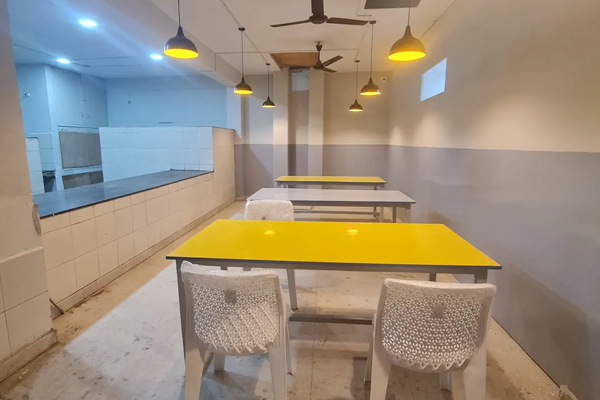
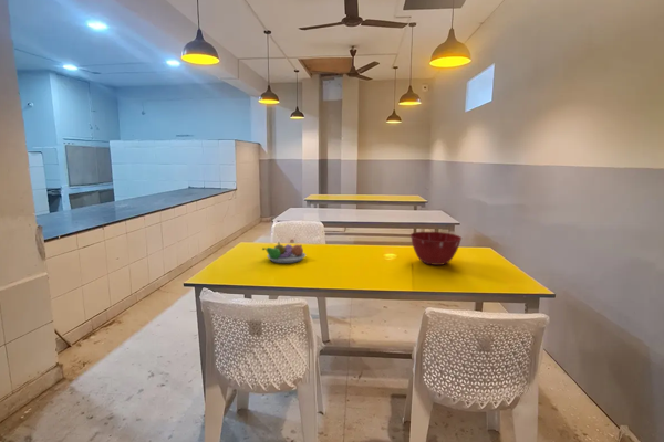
+ mixing bowl [409,231,463,266]
+ fruit bowl [261,241,307,264]
